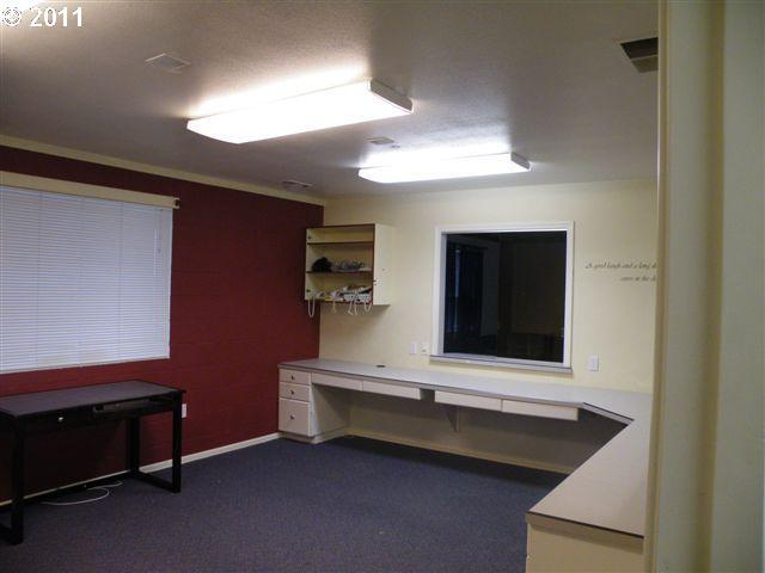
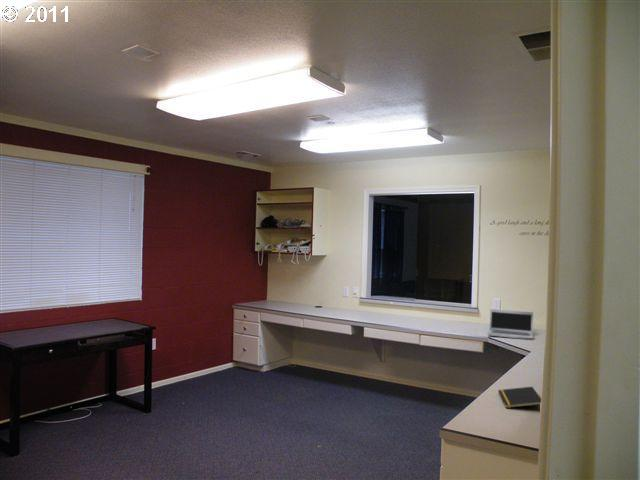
+ notepad [497,386,542,409]
+ laptop [487,308,534,341]
